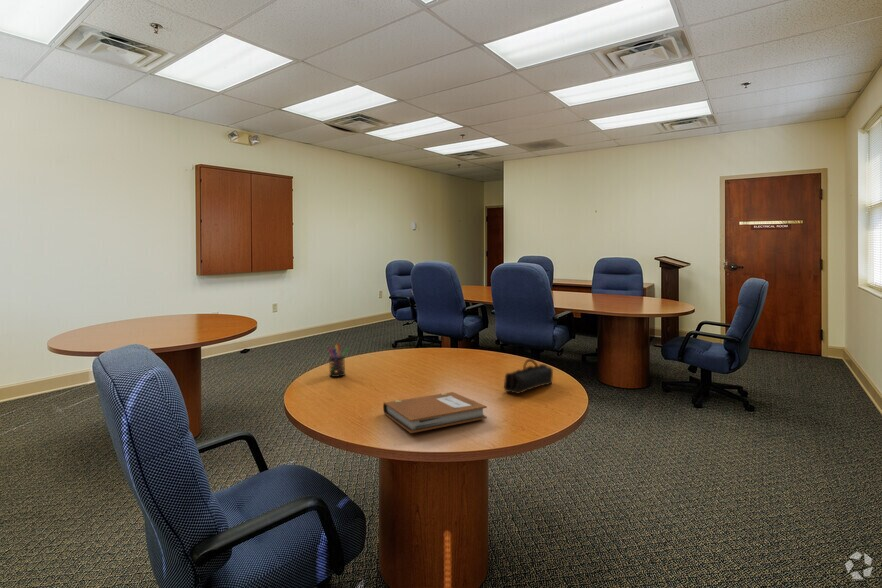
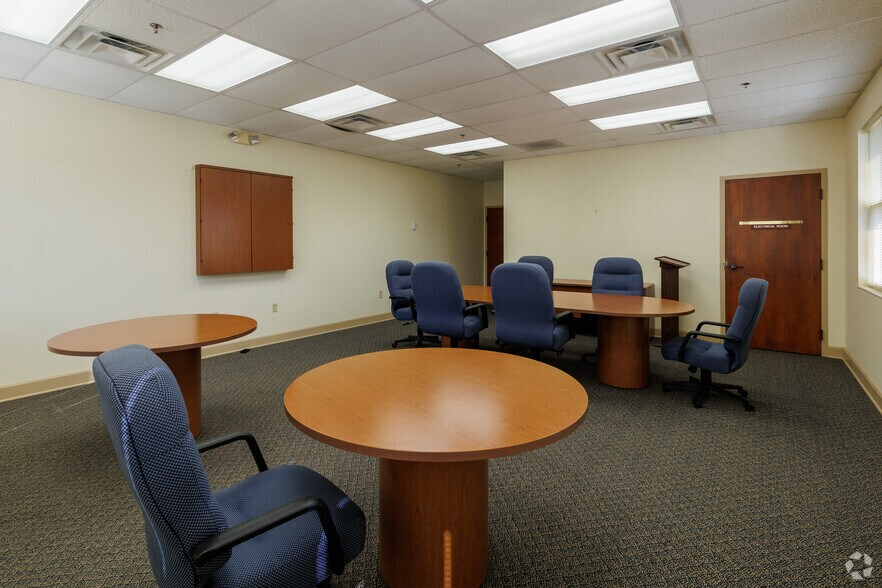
- notebook [382,391,488,434]
- pencil case [503,358,554,395]
- pen holder [328,343,350,378]
